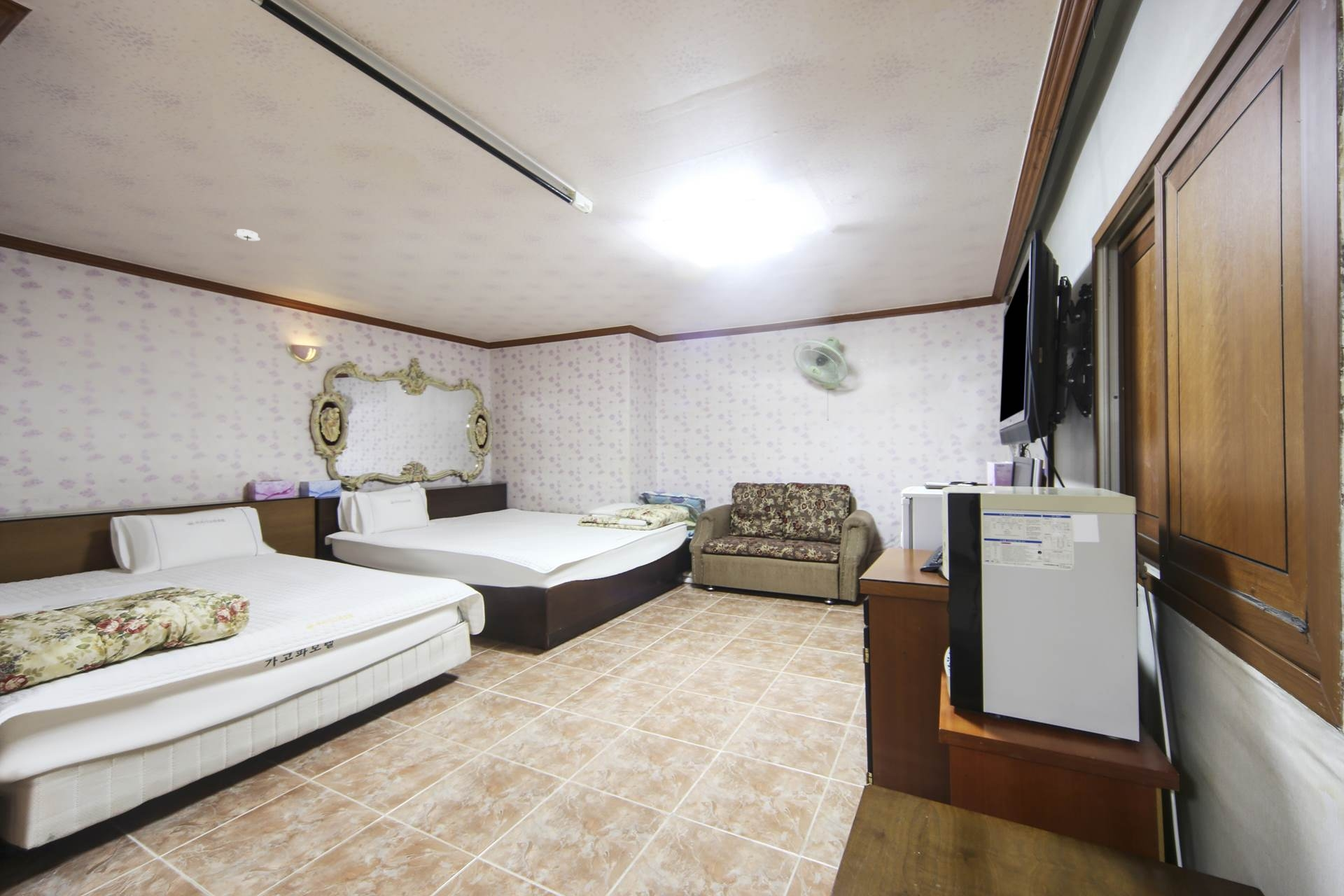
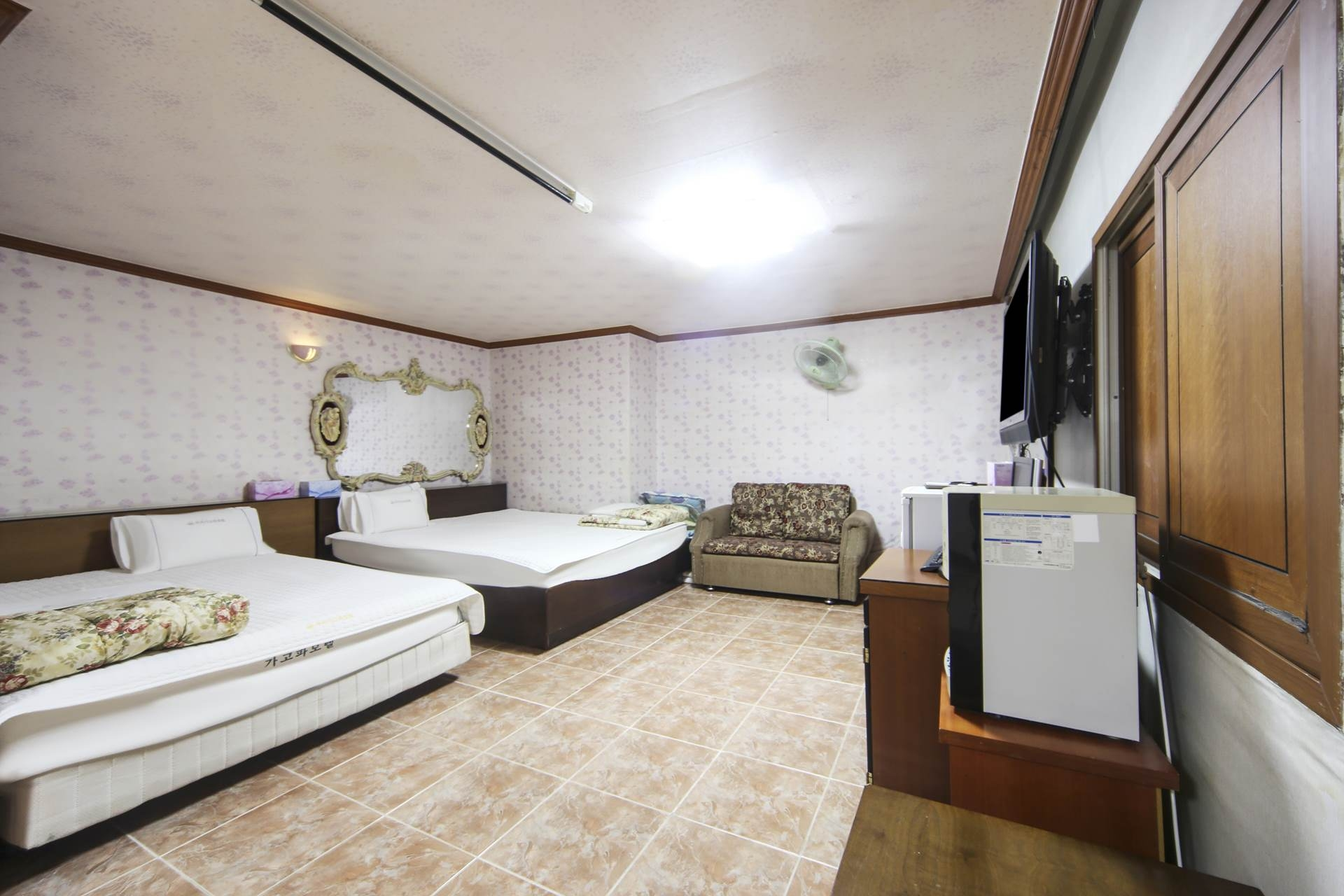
- smoke detector [234,228,261,241]
